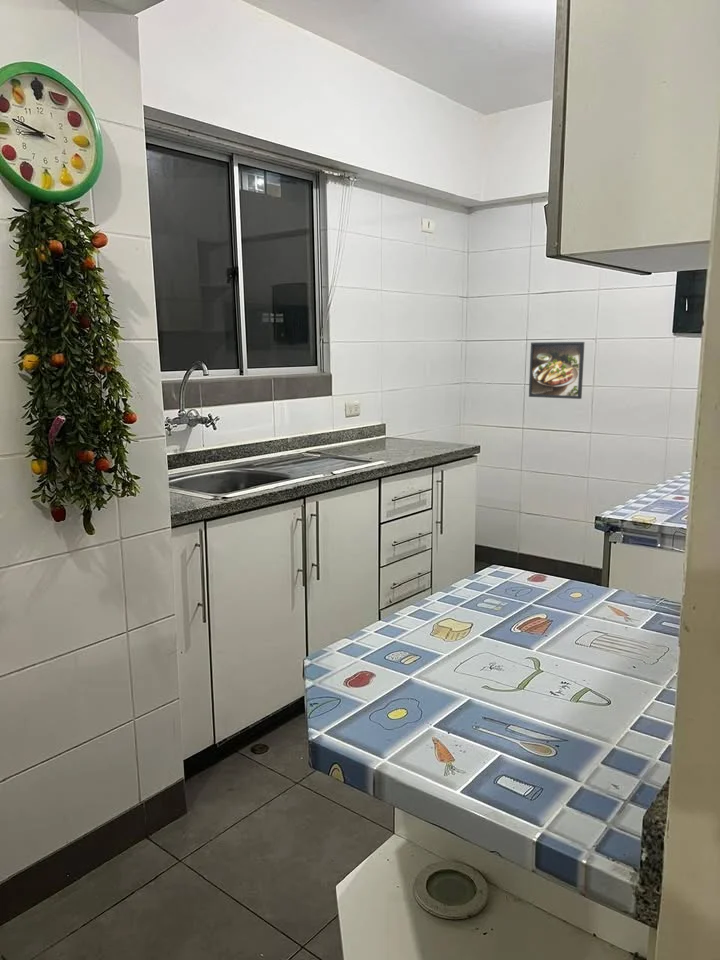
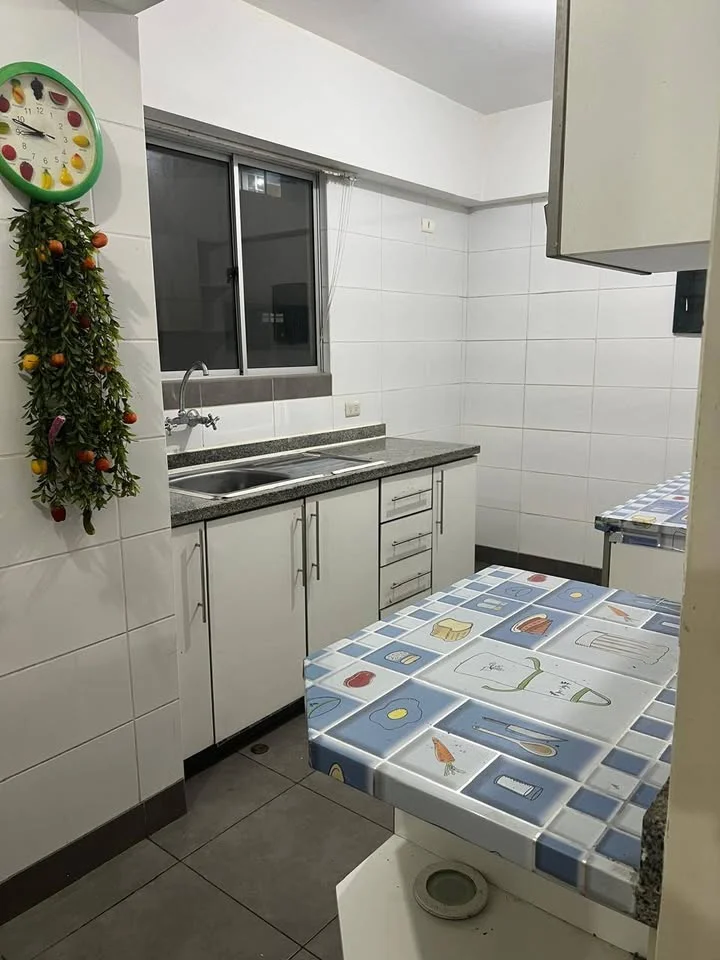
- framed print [528,341,585,400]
